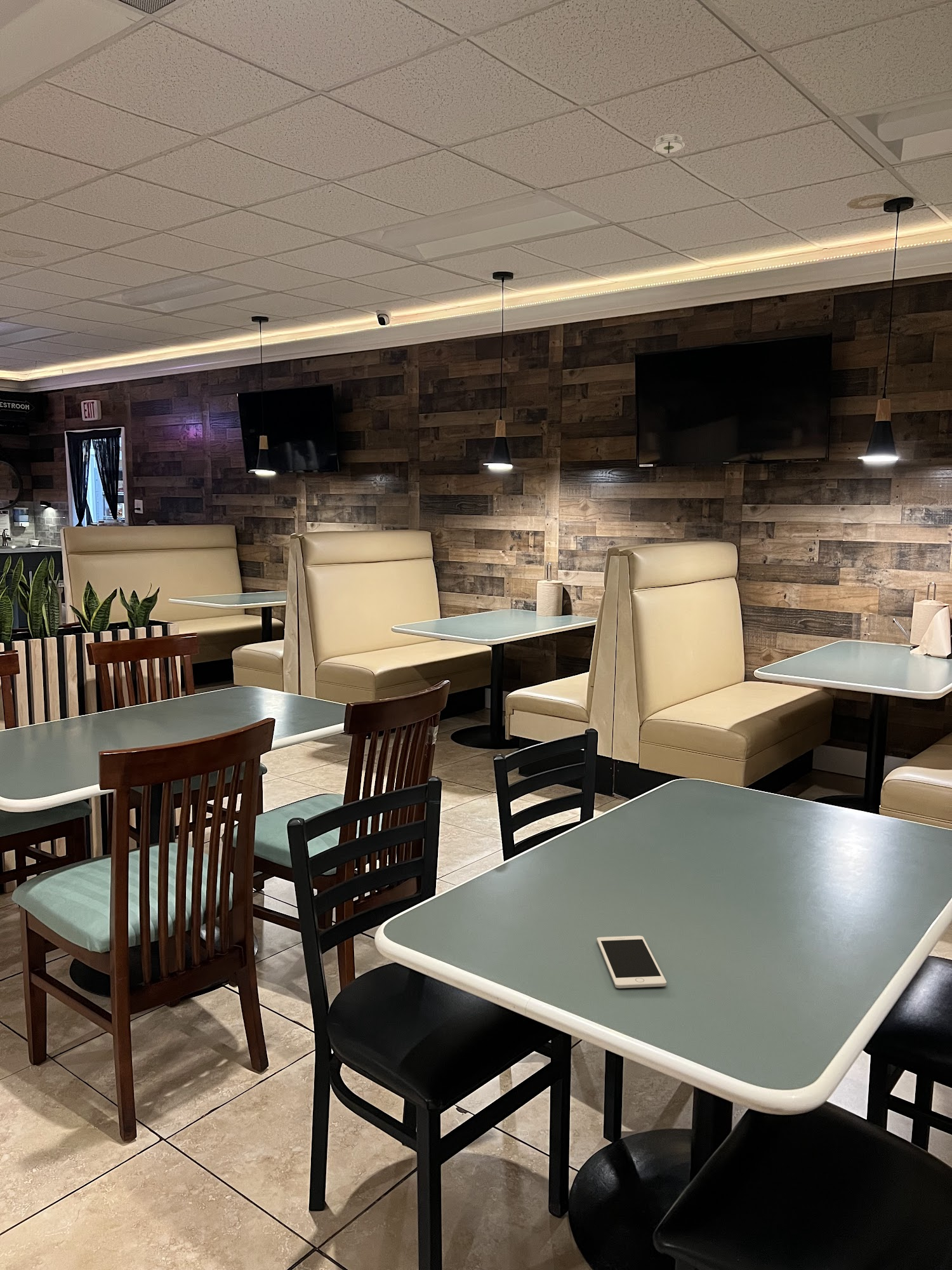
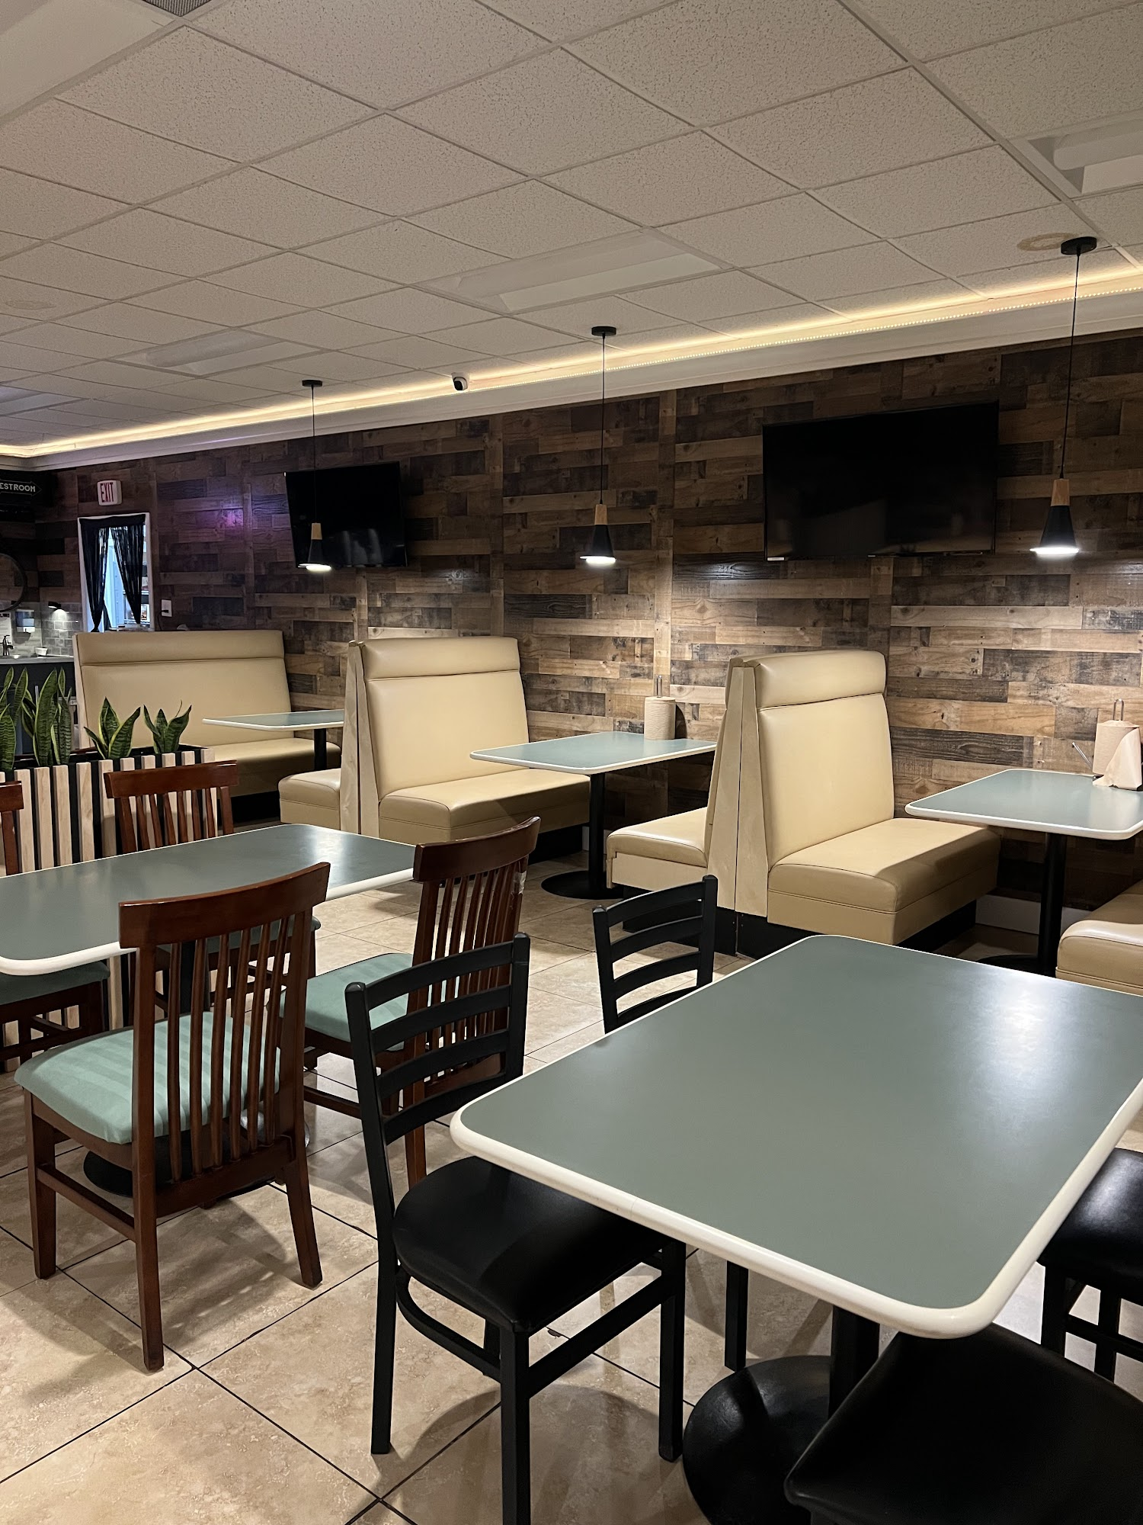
- cell phone [597,935,667,989]
- smoke detector [651,133,685,156]
